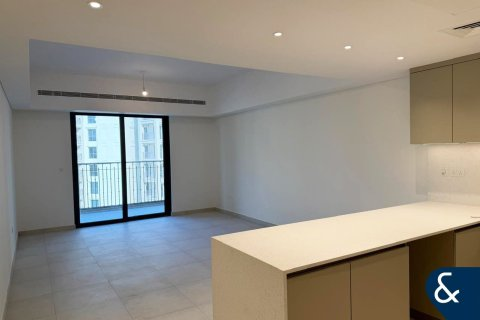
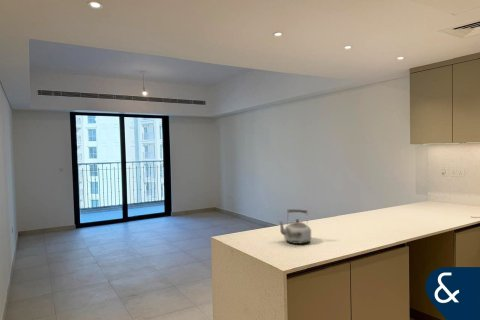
+ kettle [278,208,312,245]
